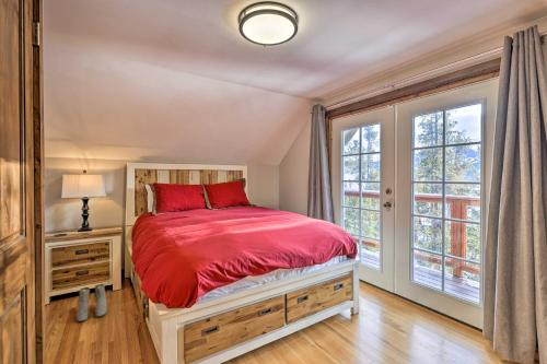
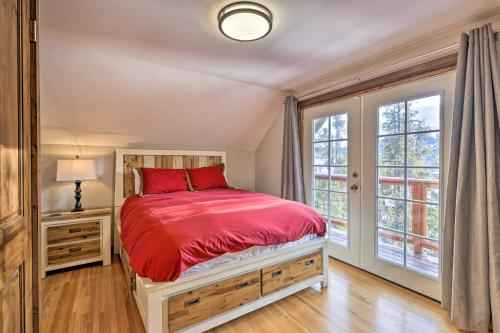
- boots [75,283,107,322]
